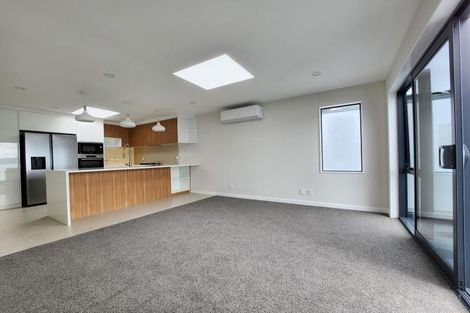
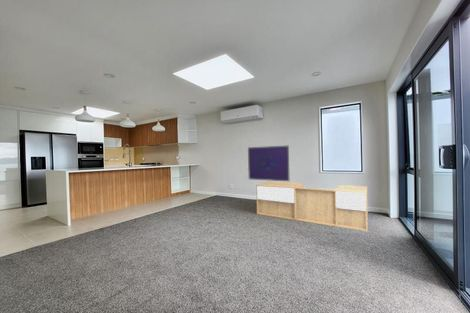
+ media console [255,180,369,233]
+ television [247,145,291,182]
